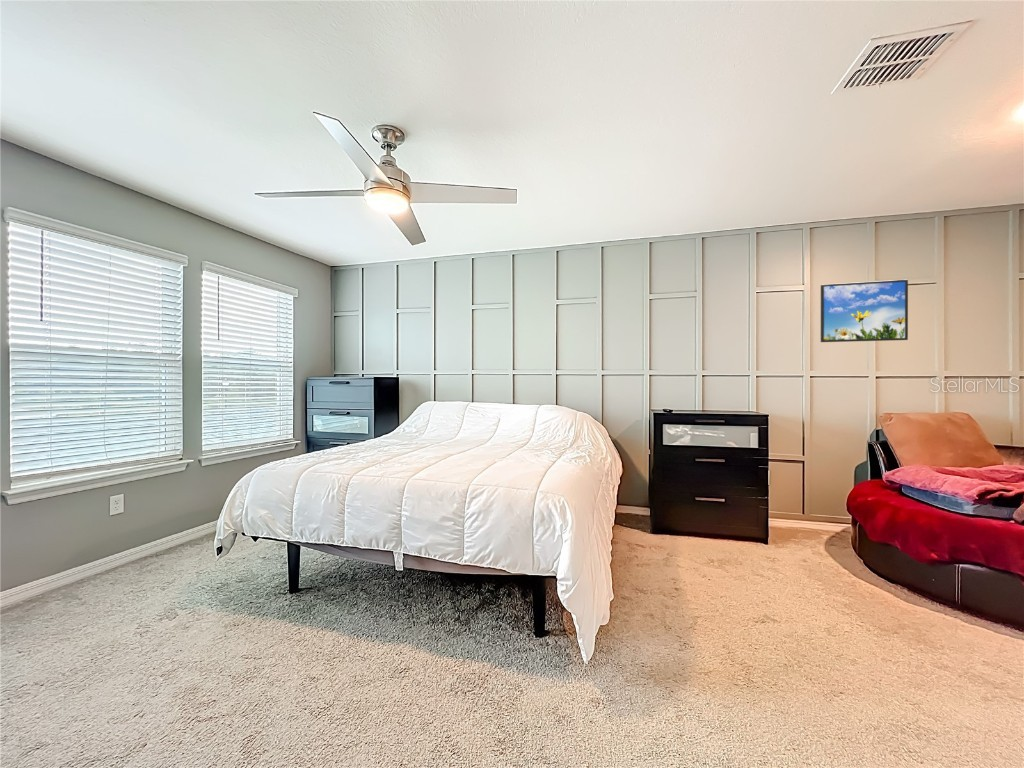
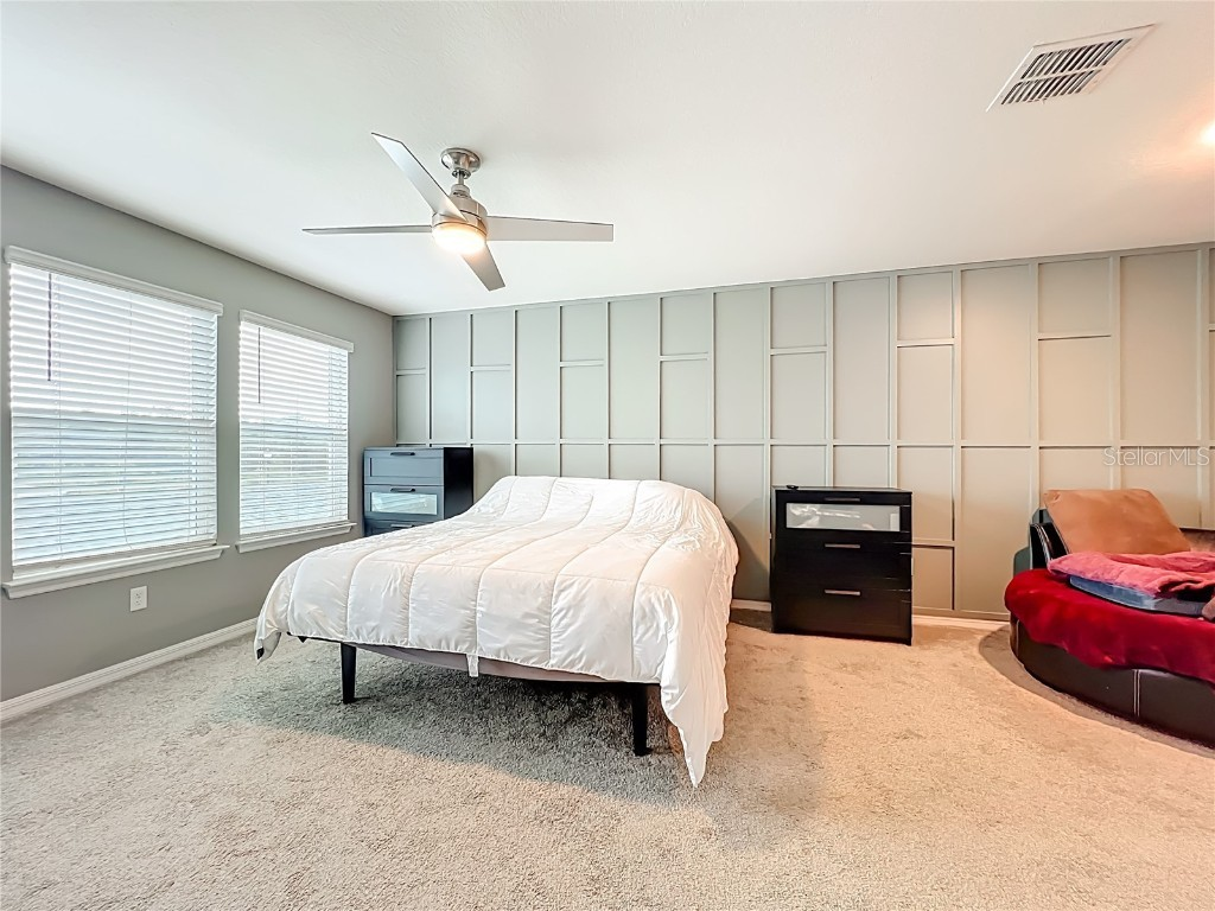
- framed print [820,279,909,343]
